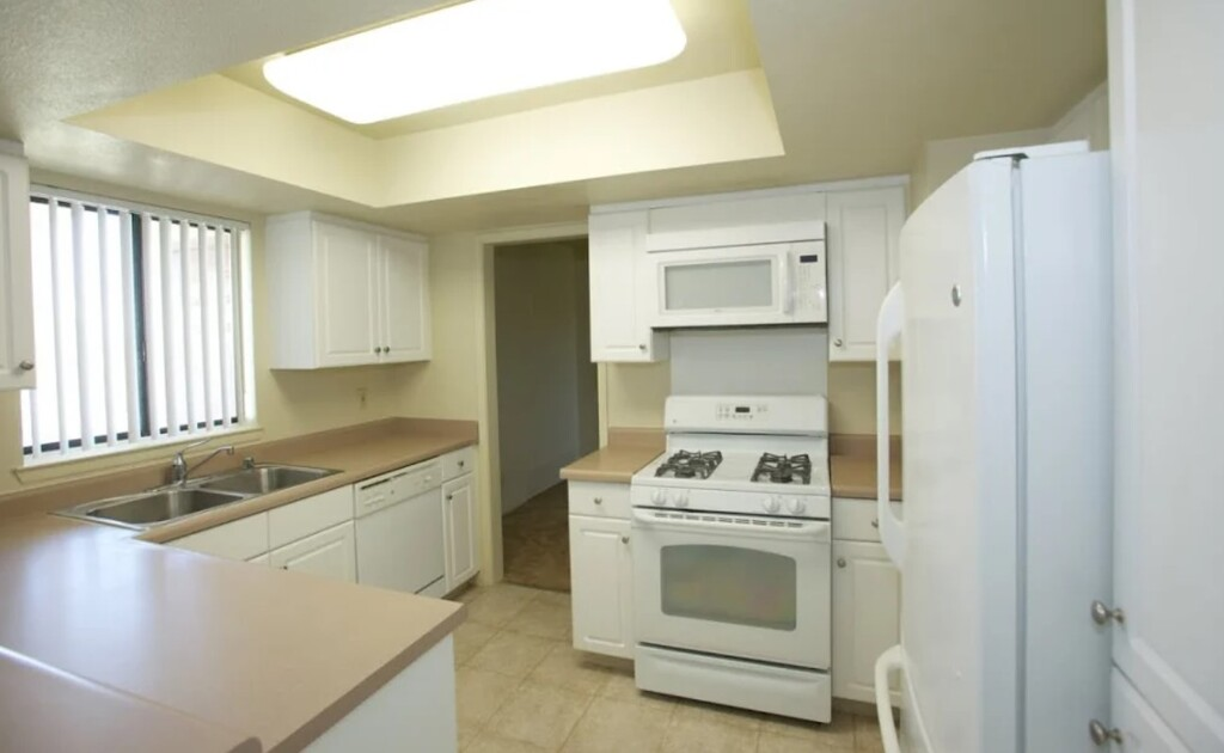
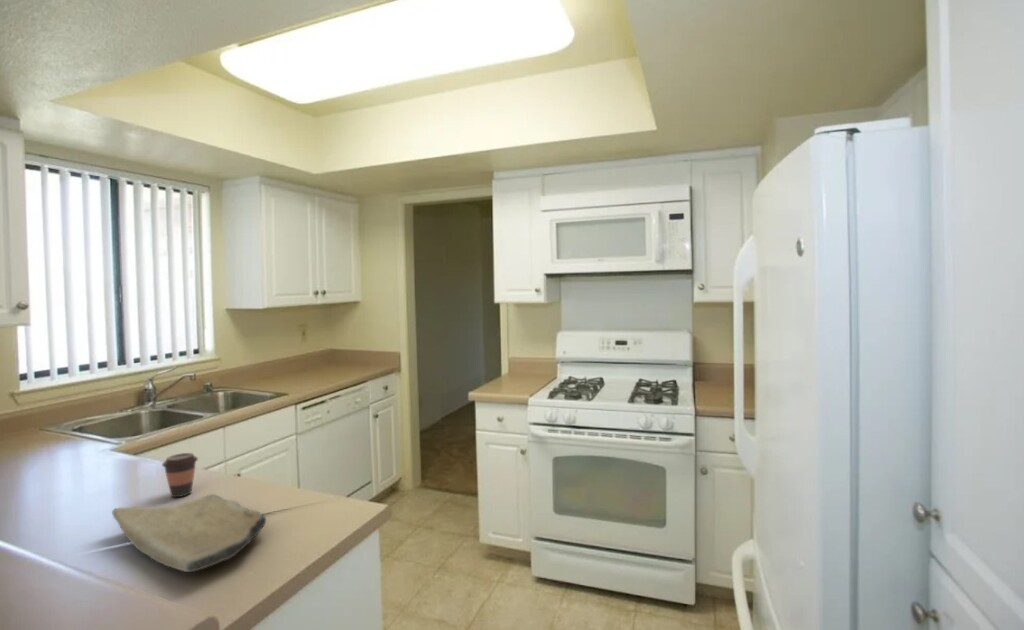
+ cutting board [111,493,267,573]
+ coffee cup [161,452,199,498]
